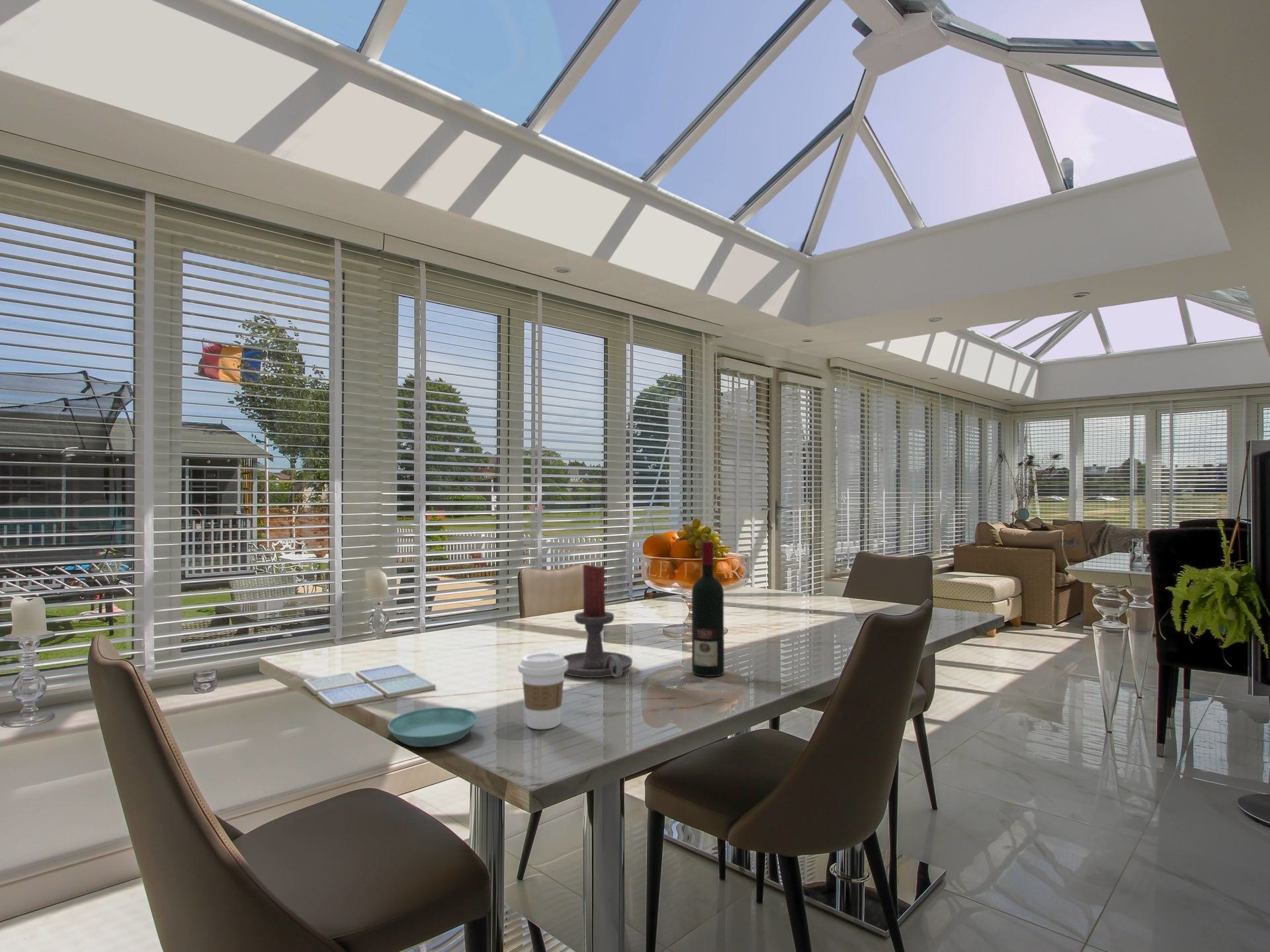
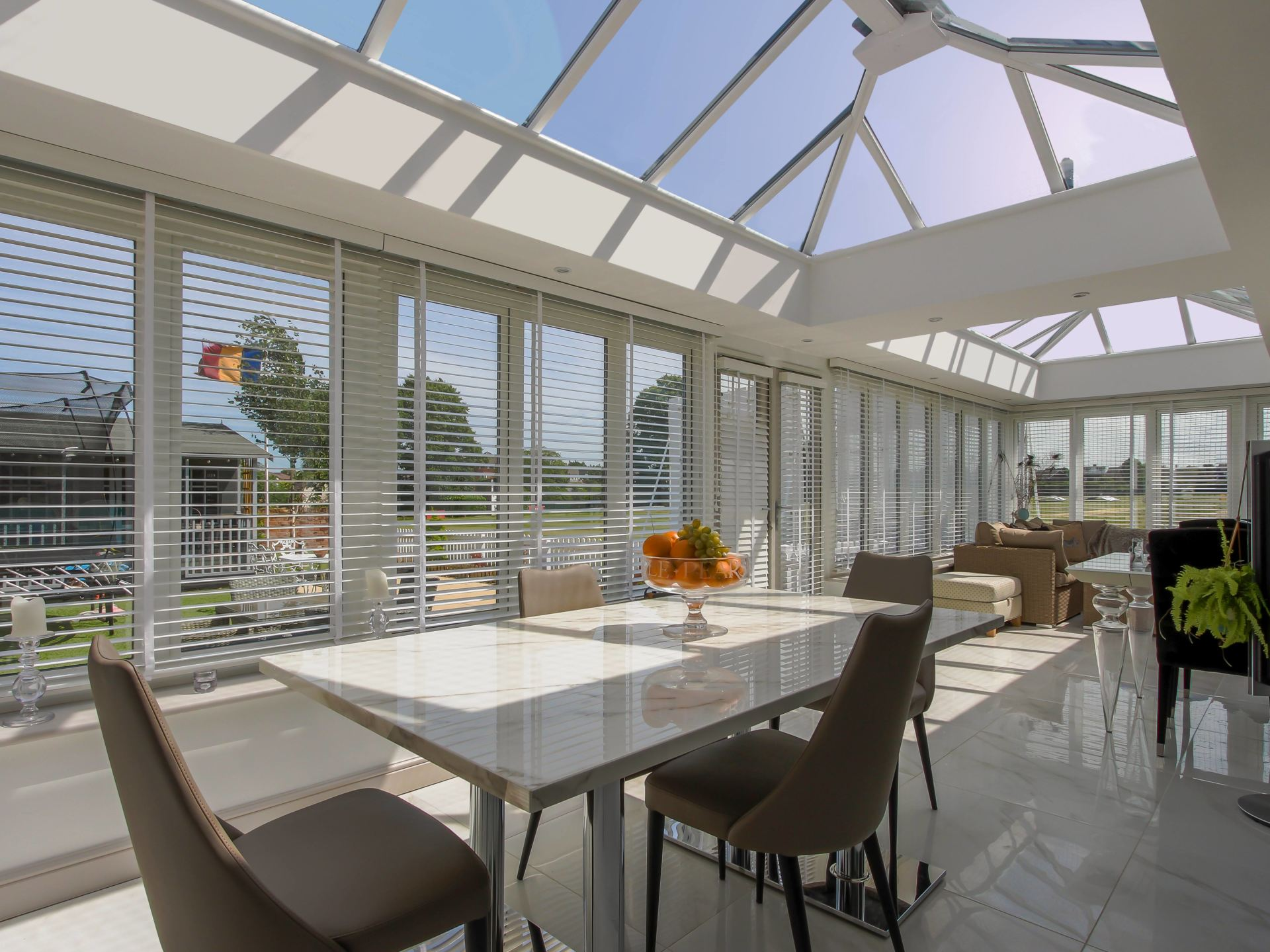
- coffee cup [517,652,568,730]
- drink coaster [302,664,437,709]
- saucer [387,707,479,748]
- candle holder [564,562,633,678]
- alcohol [691,541,725,677]
